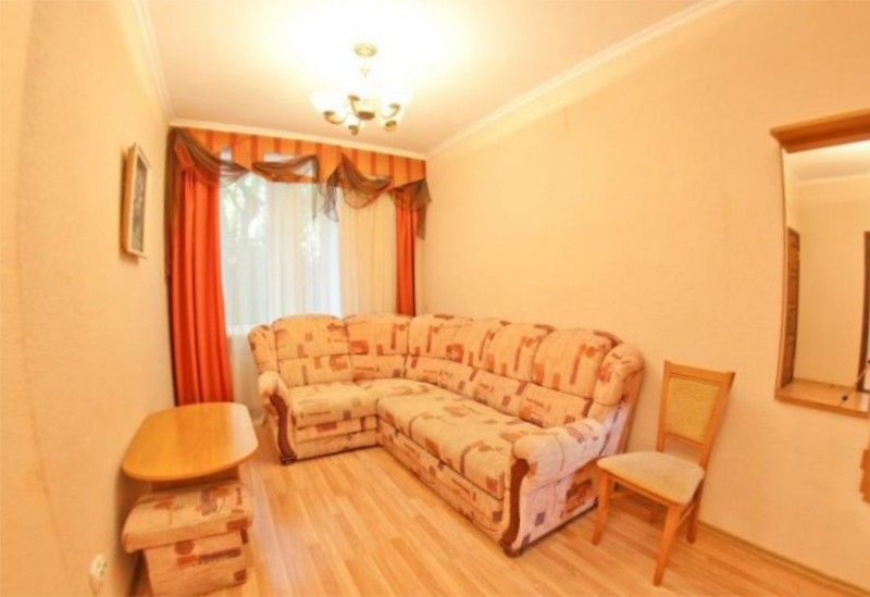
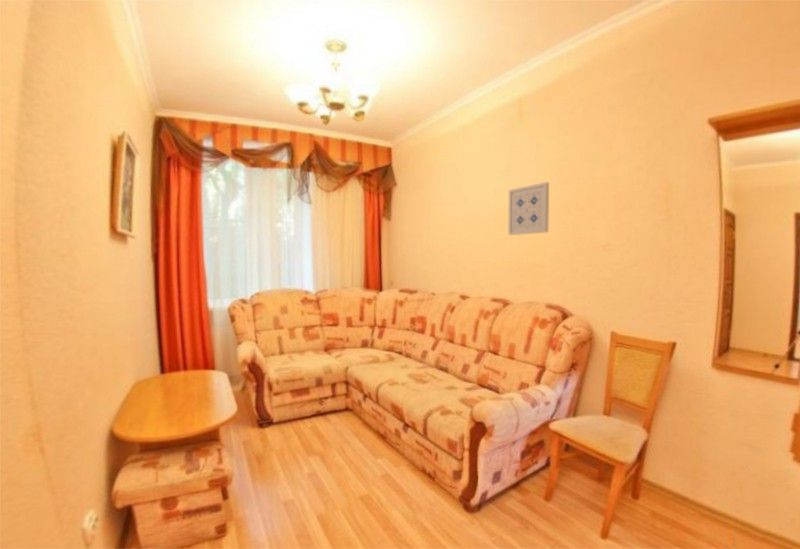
+ wall art [507,181,550,236]
